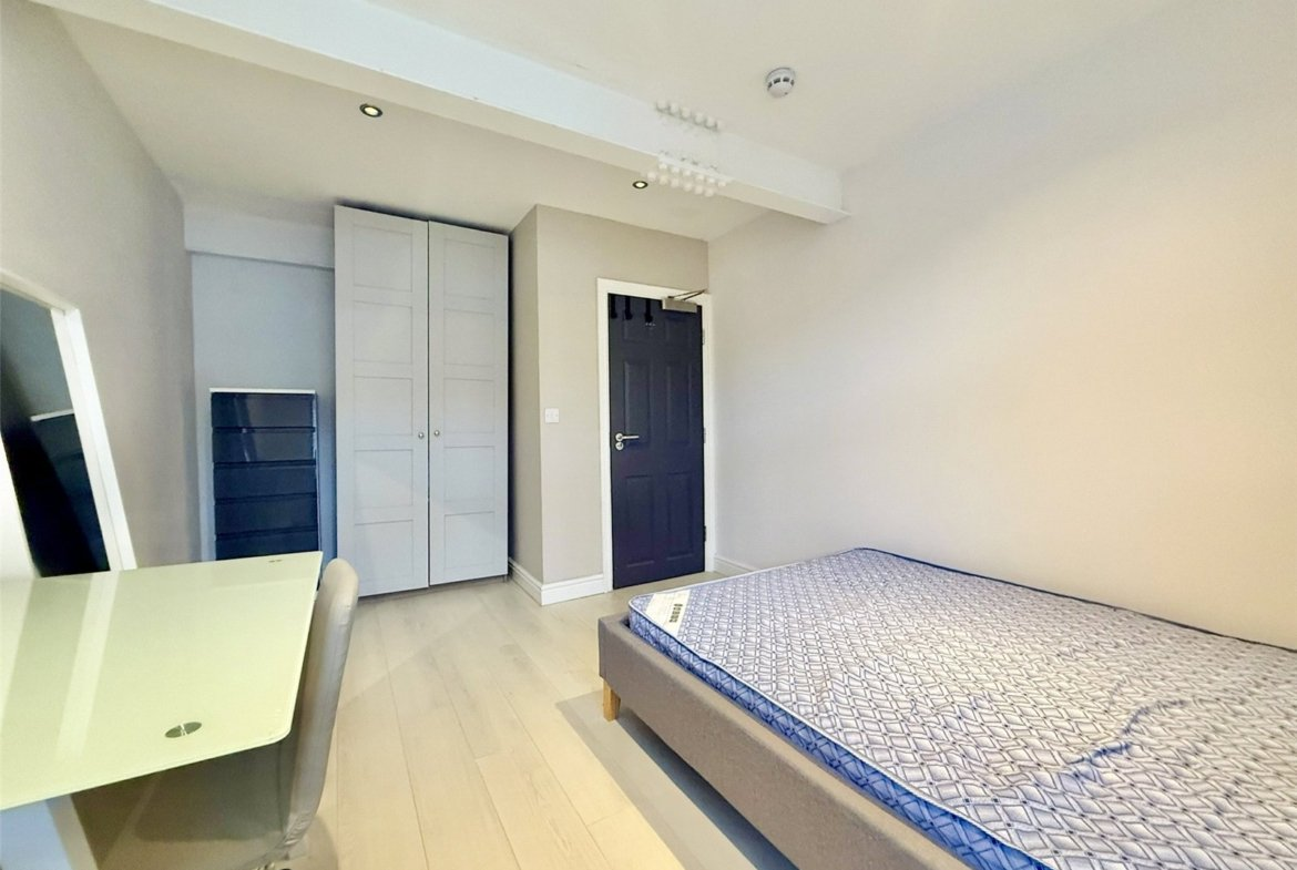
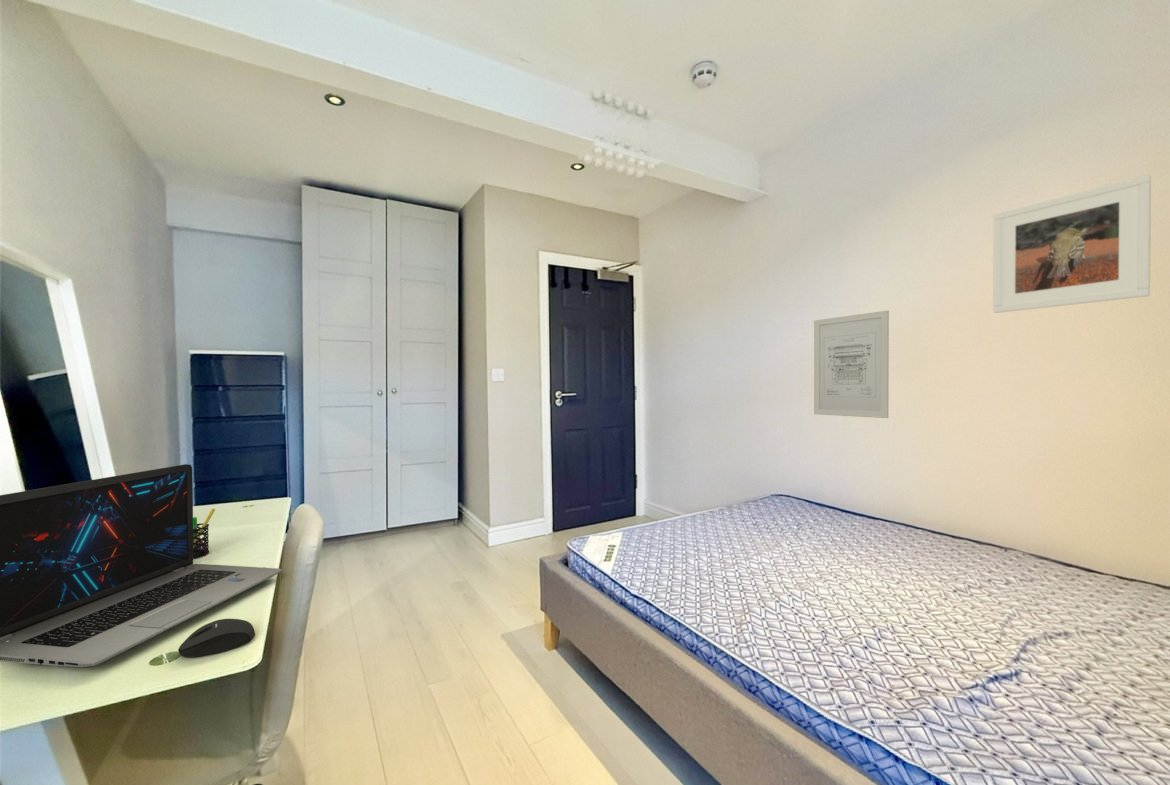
+ mouse [177,618,256,658]
+ wall art [813,309,890,419]
+ pen holder [193,508,216,559]
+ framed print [992,174,1152,314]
+ laptop [0,463,283,669]
